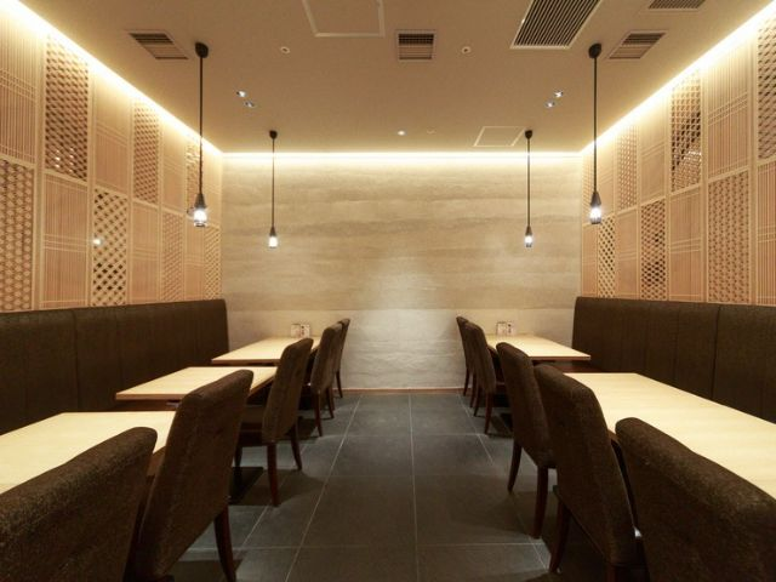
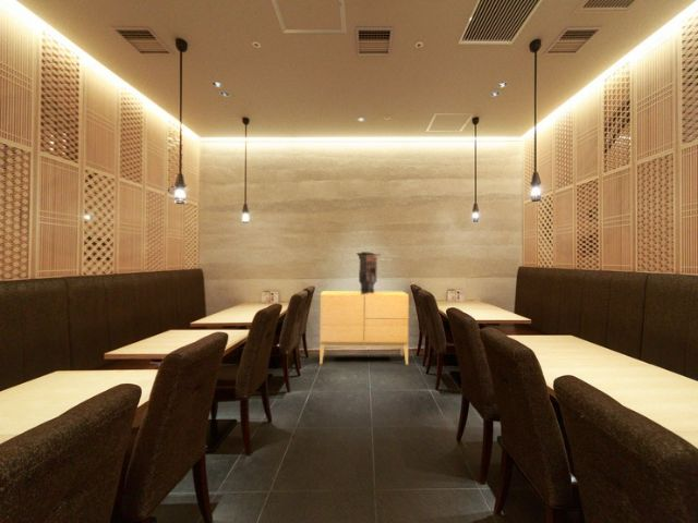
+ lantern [356,251,382,294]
+ sideboard [318,290,410,366]
